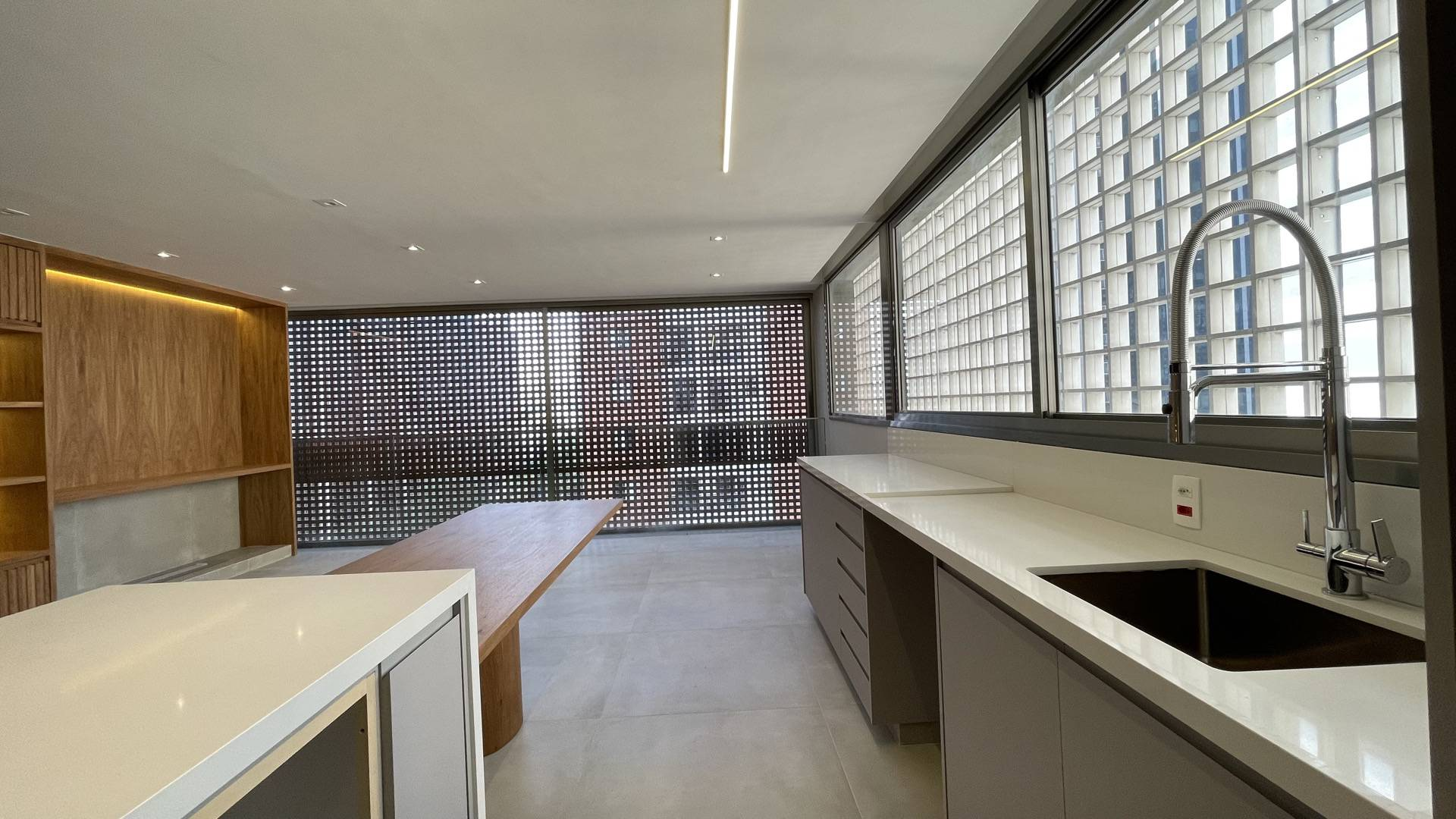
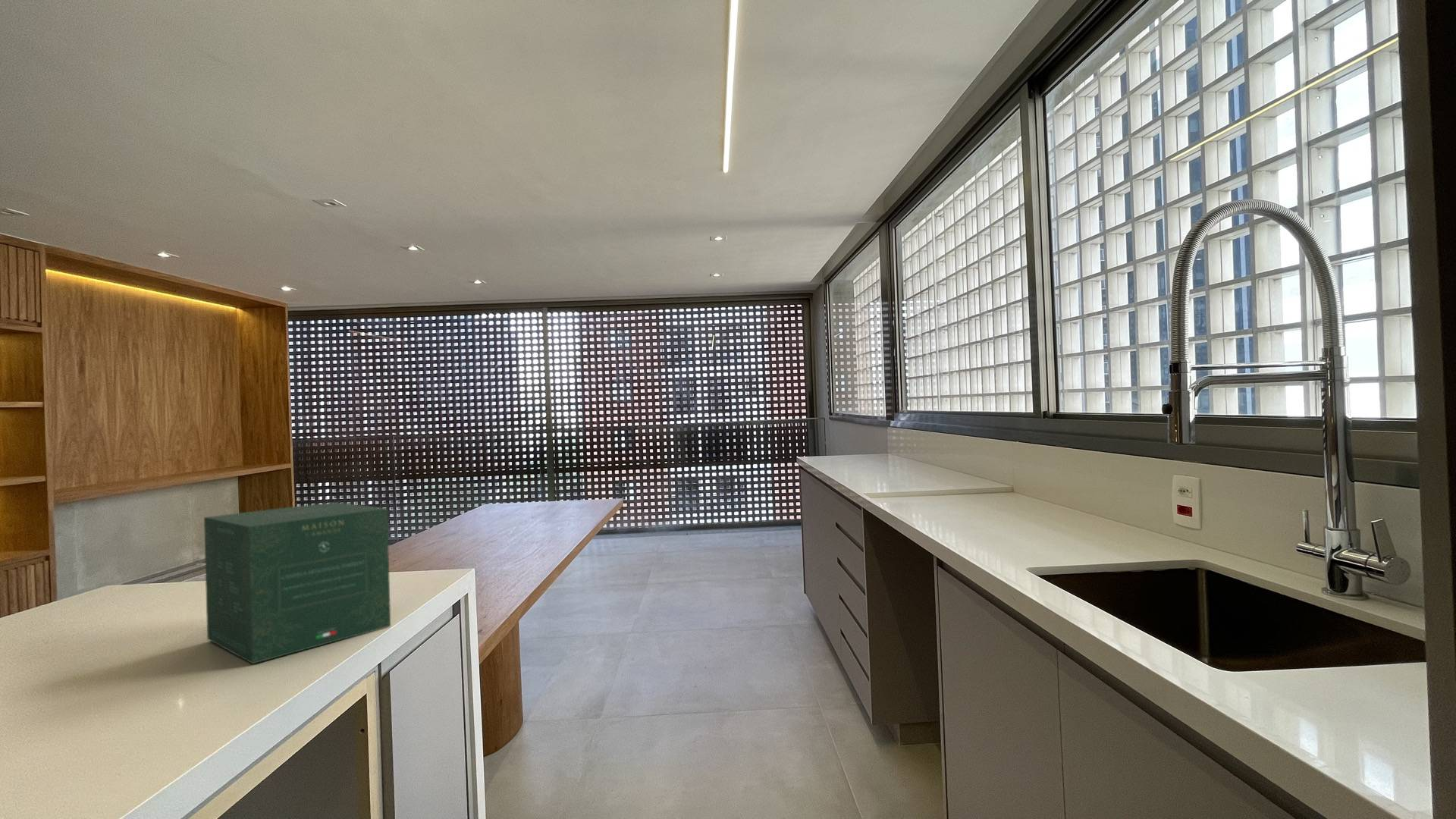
+ gift box [203,501,391,665]
